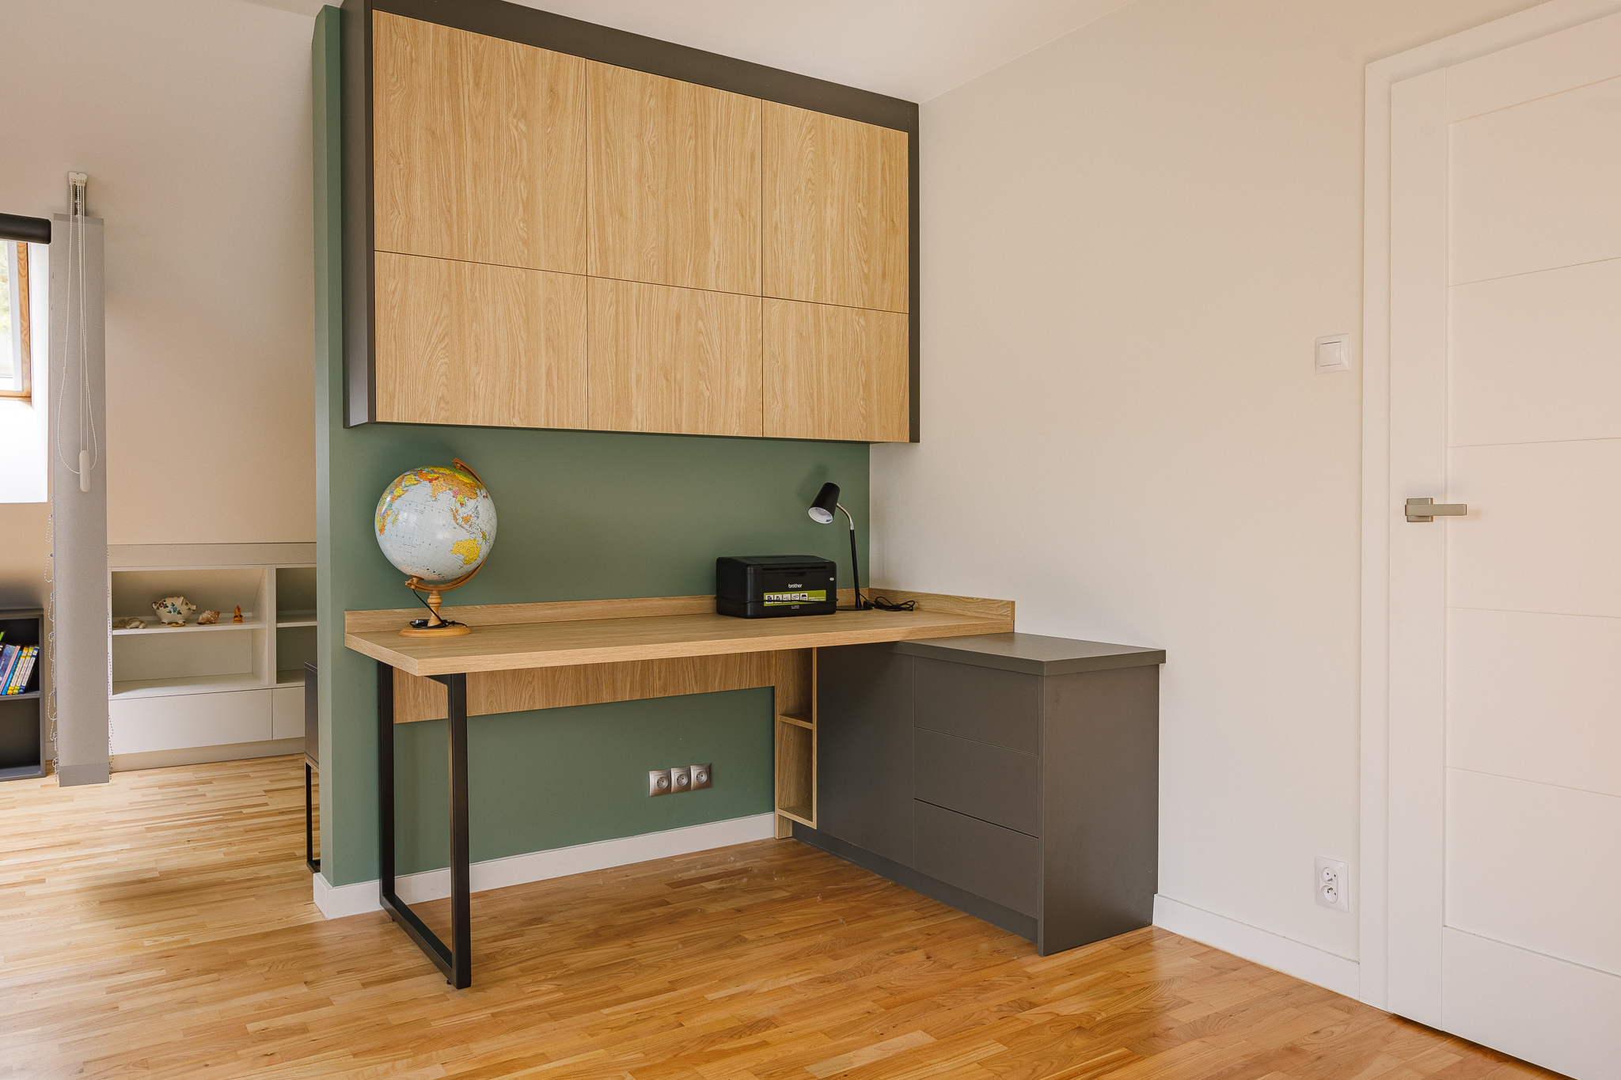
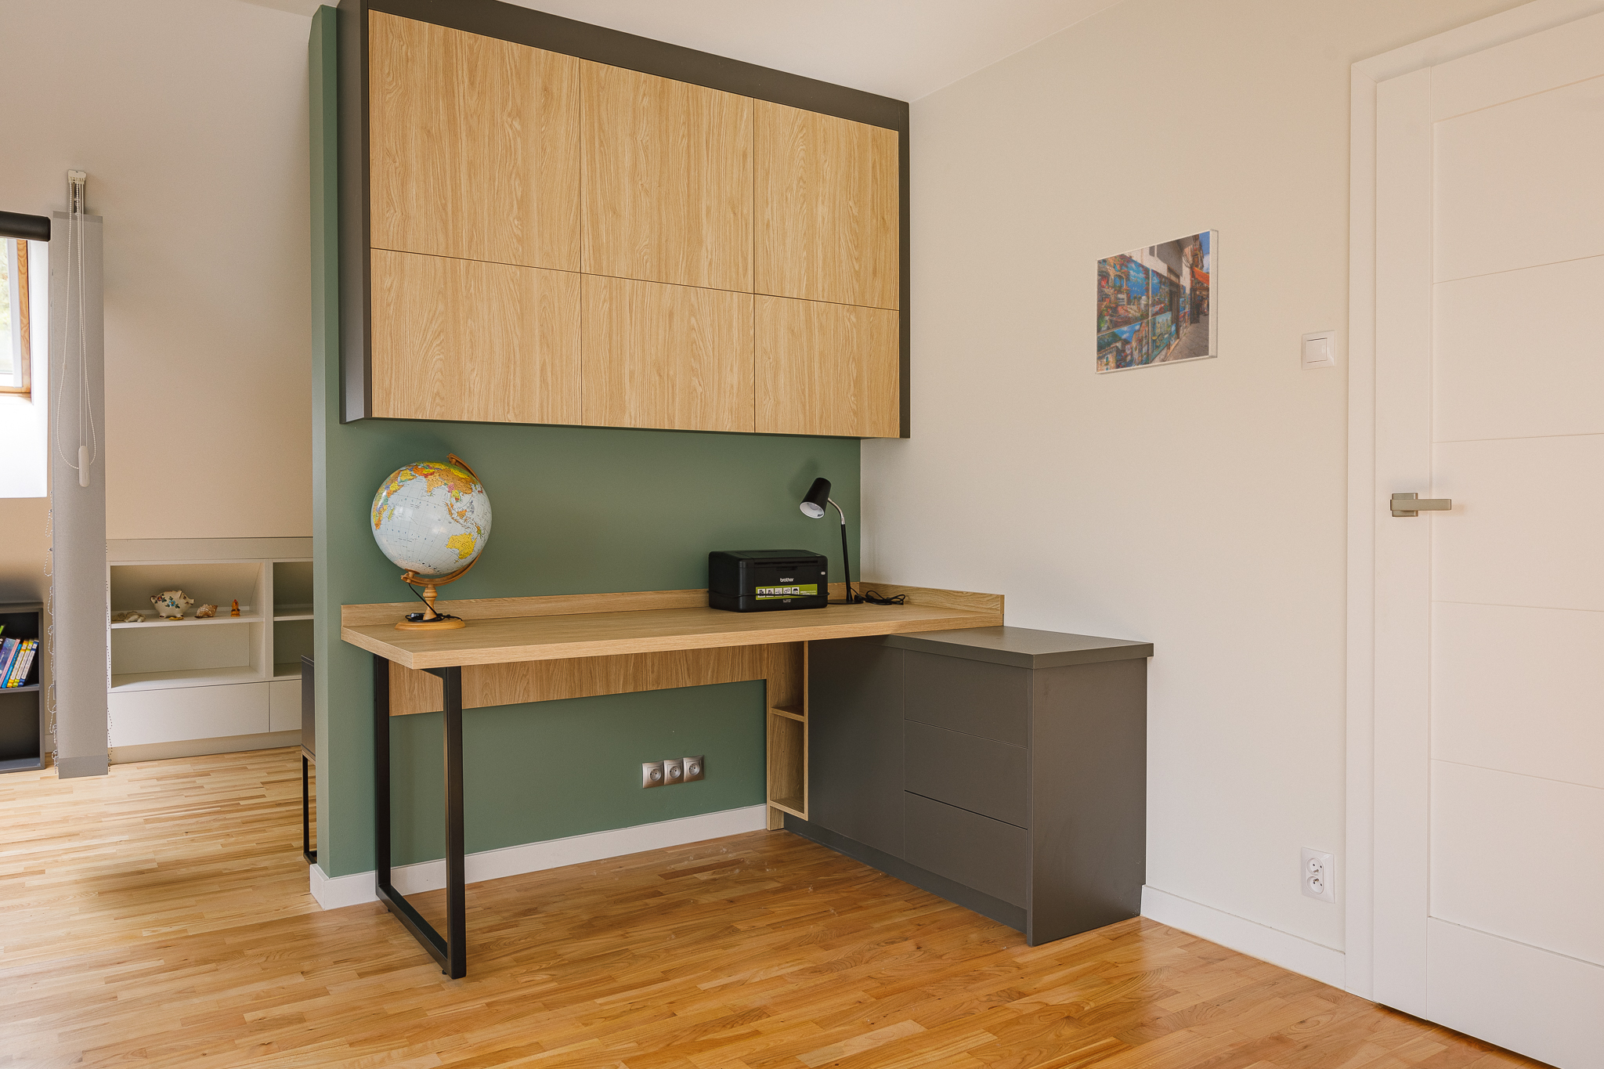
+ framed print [1094,228,1220,375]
